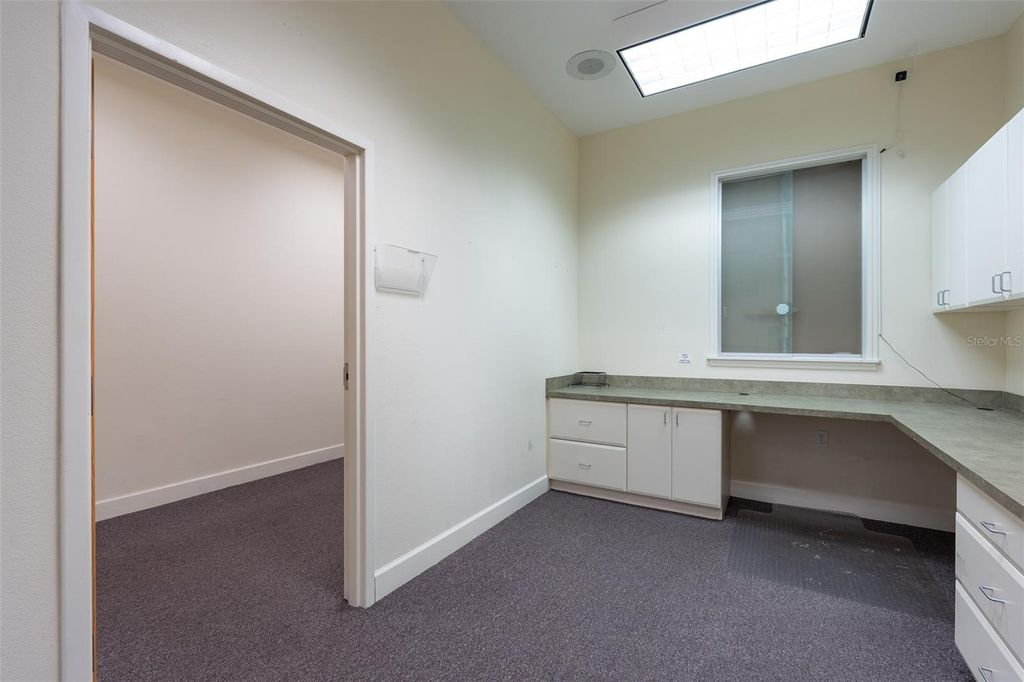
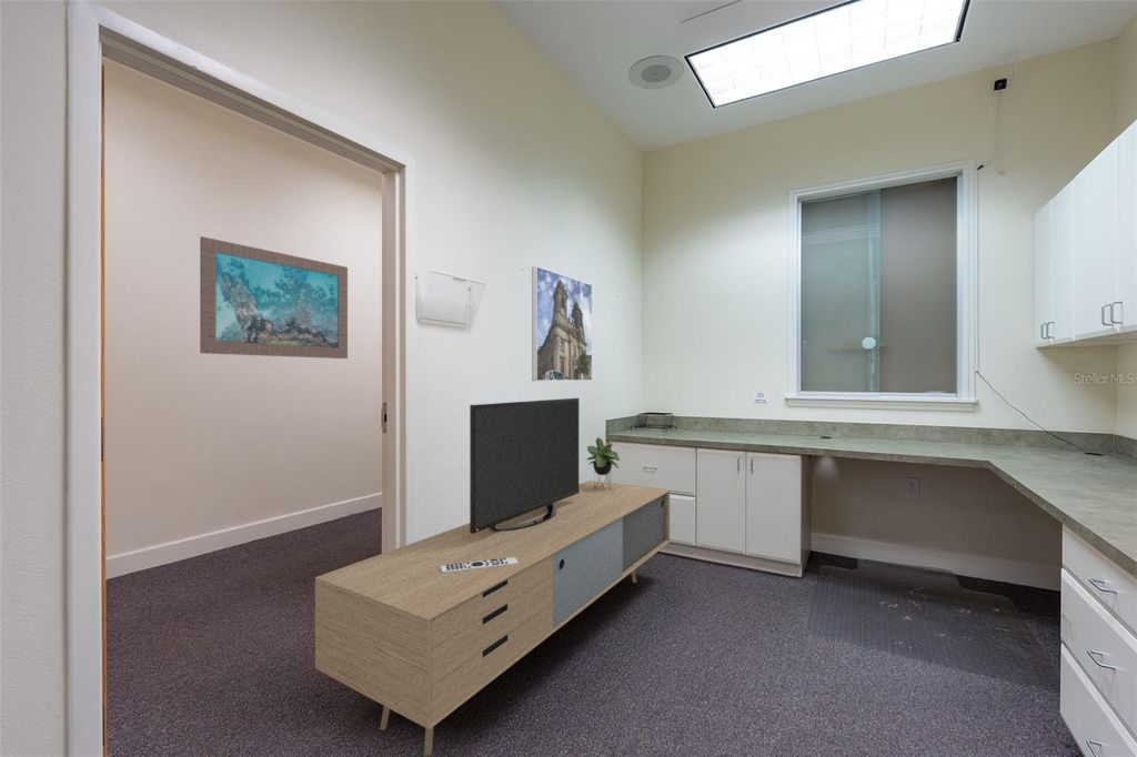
+ wall art [199,235,349,360]
+ media console [314,397,671,757]
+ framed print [531,265,593,382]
